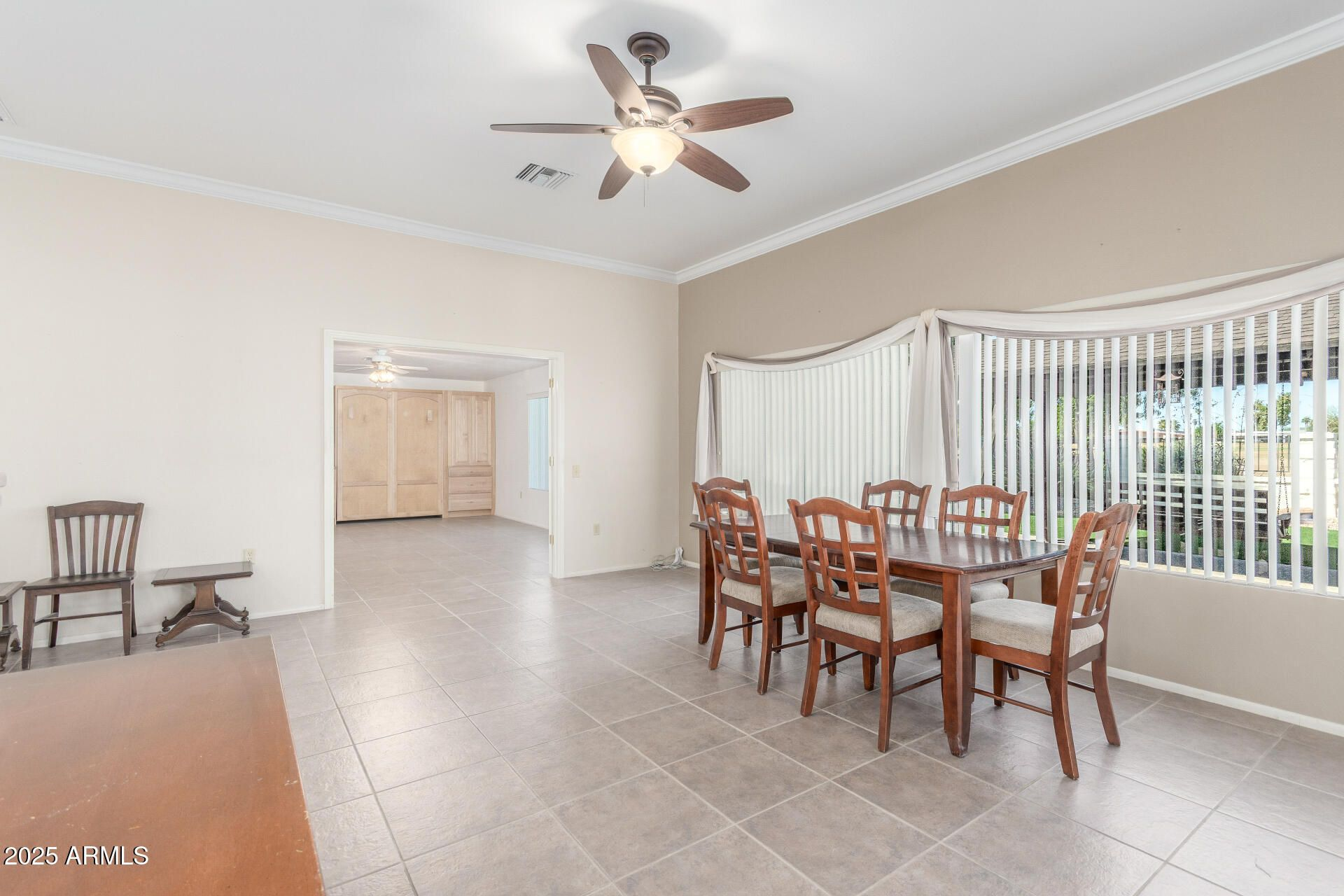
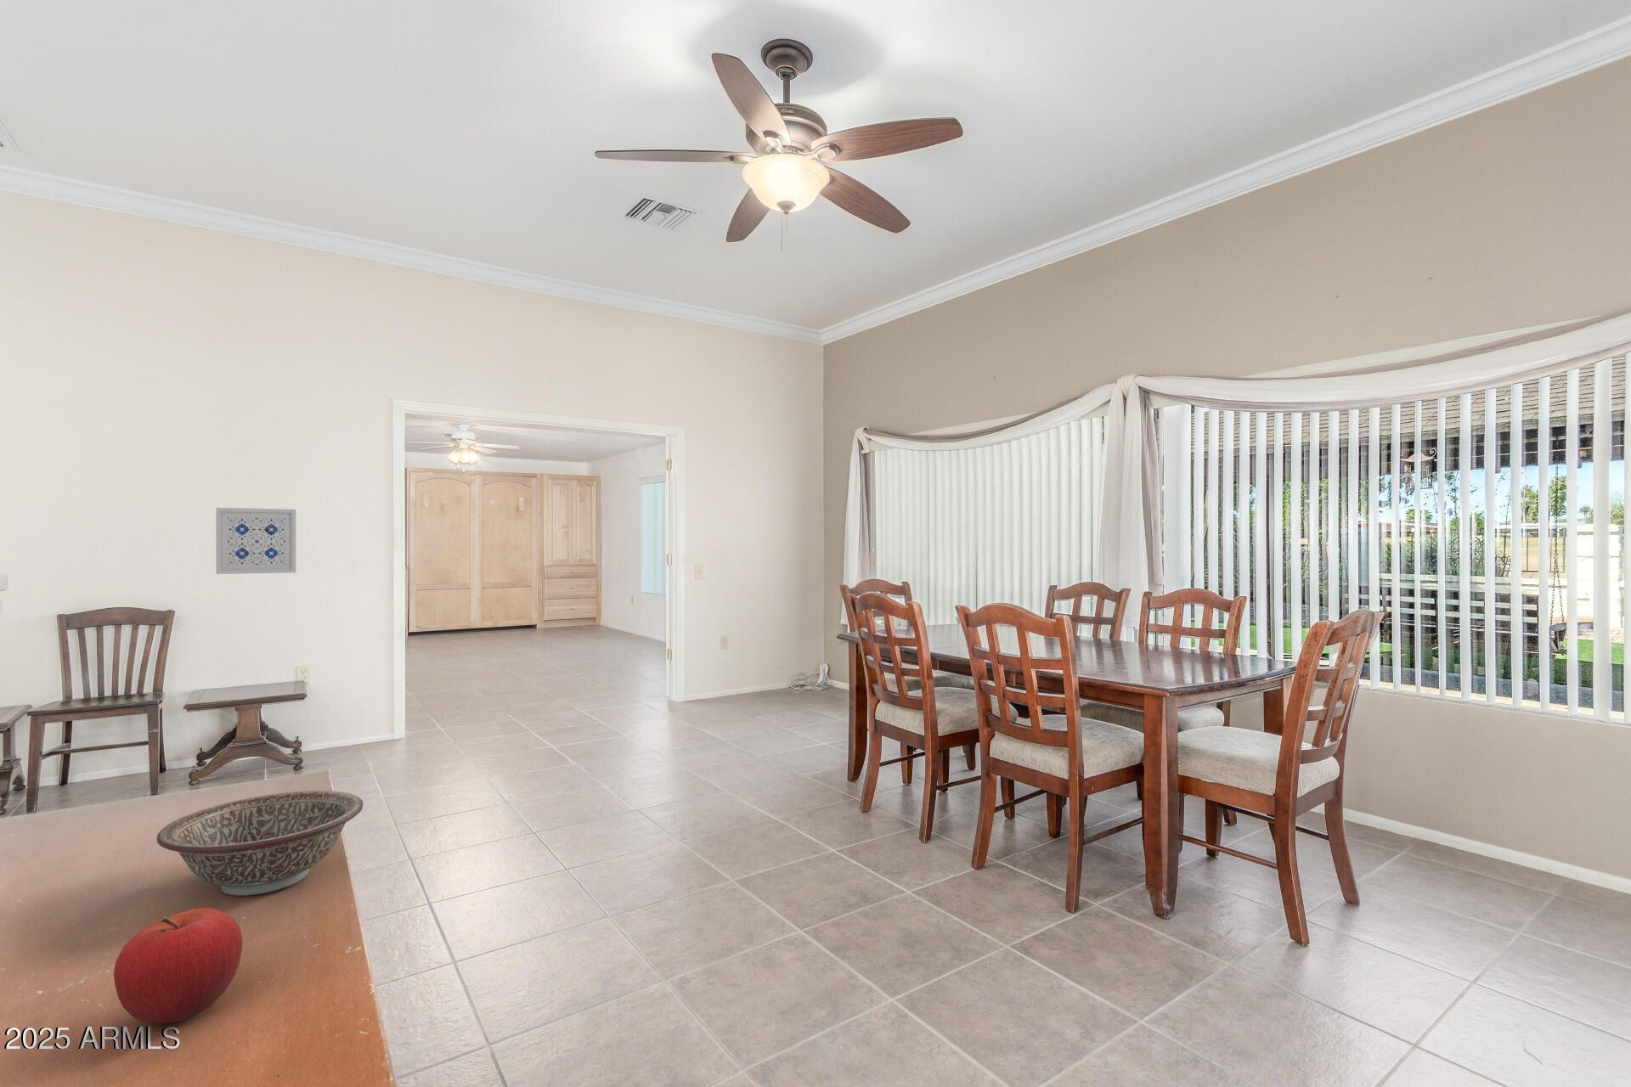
+ decorative bowl [155,790,364,897]
+ wall art [215,507,296,575]
+ fruit [113,907,243,1024]
